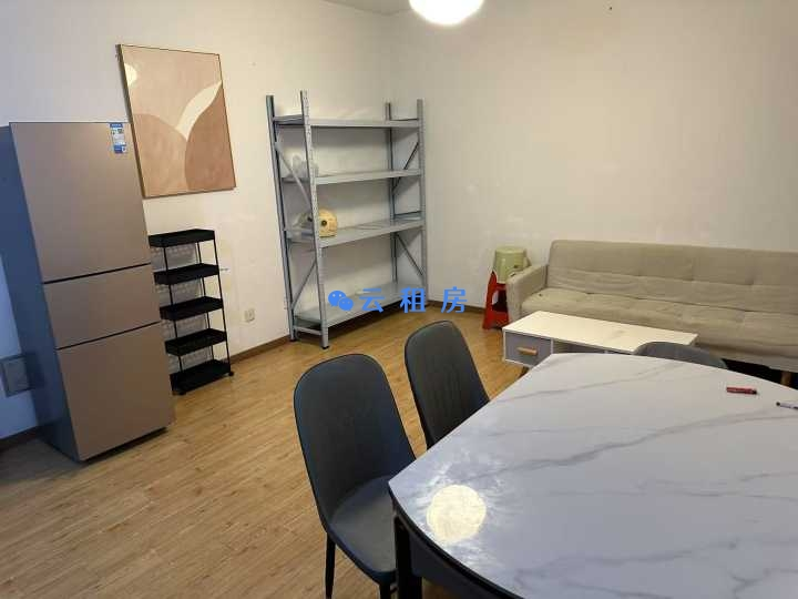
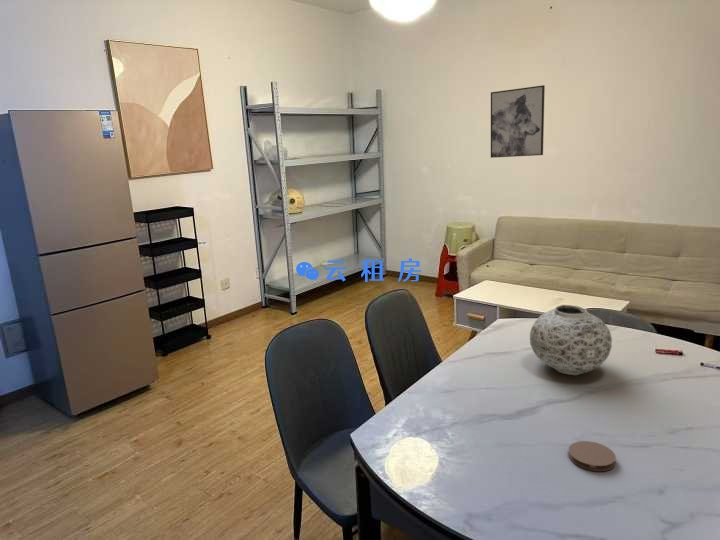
+ coaster [568,440,617,472]
+ wall art [490,84,546,159]
+ vase [529,304,613,376]
